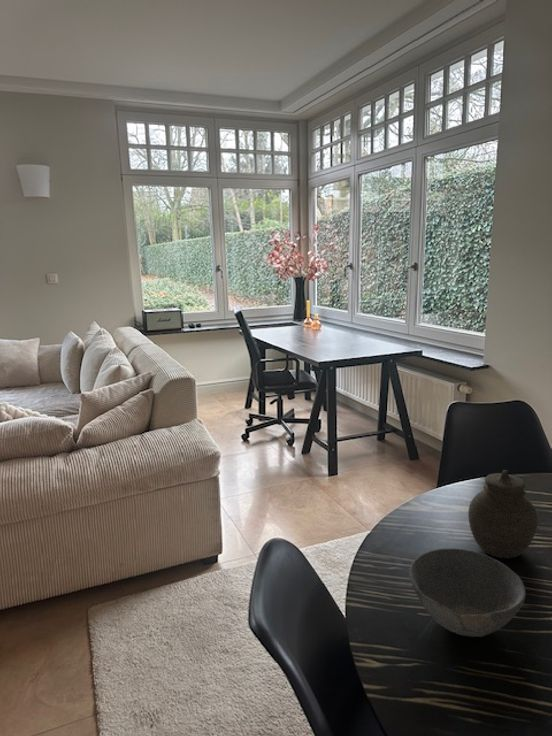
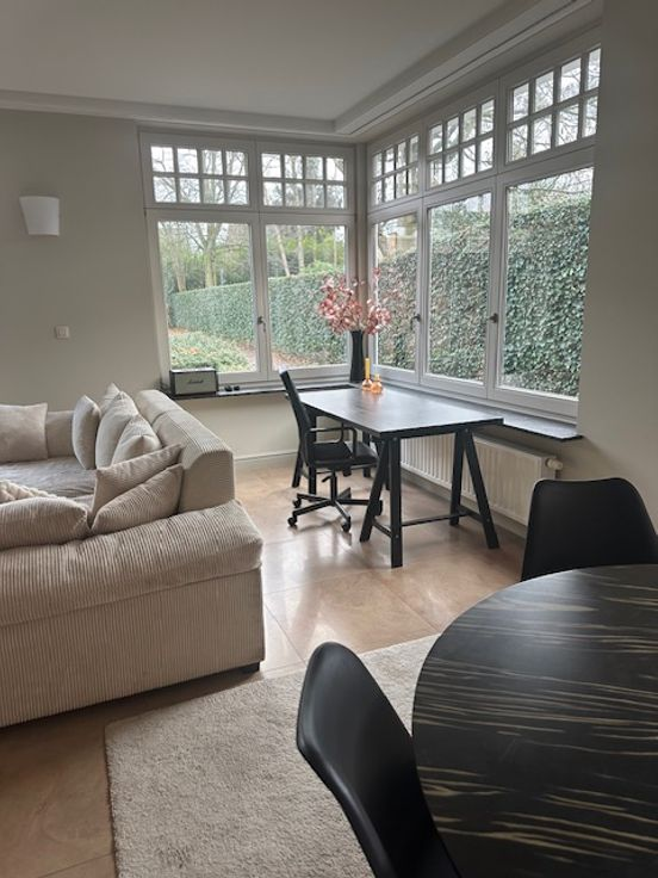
- jar [467,469,539,559]
- bowl [408,548,527,638]
